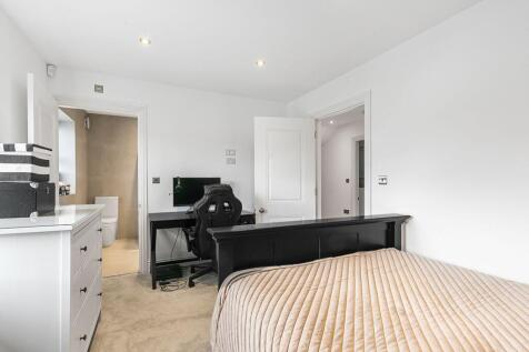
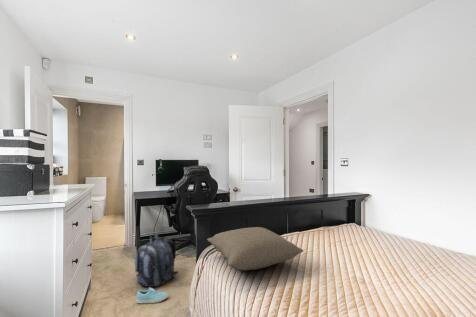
+ pillow [206,226,305,271]
+ sneaker [136,287,169,304]
+ backpack [134,233,179,289]
